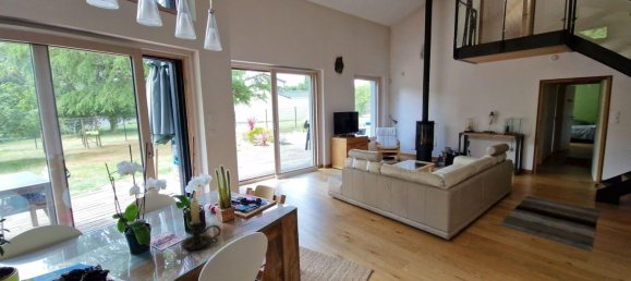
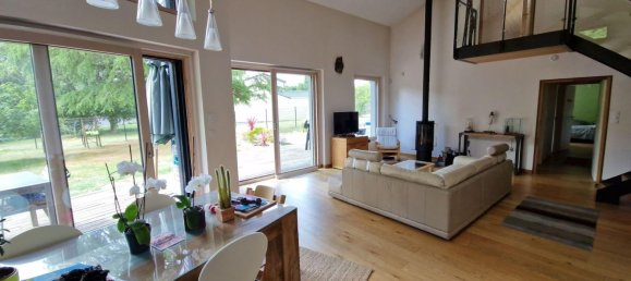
- candle holder [181,193,222,252]
